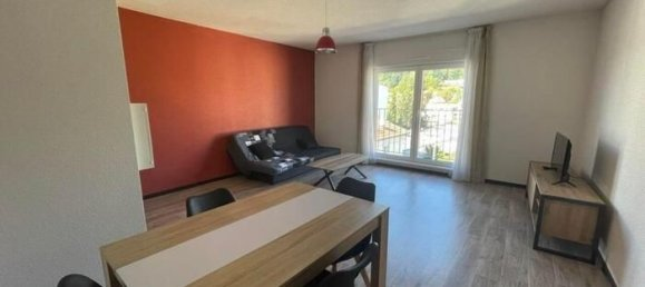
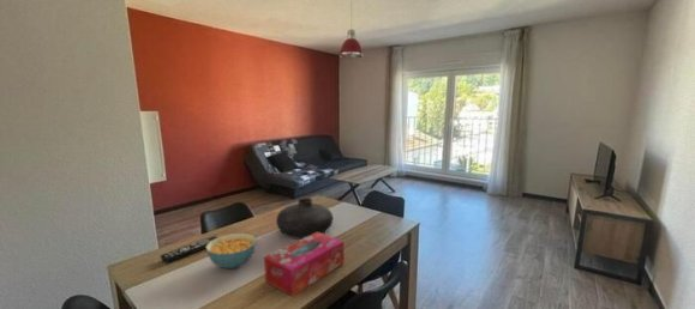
+ vase [275,196,334,240]
+ remote control [160,235,218,263]
+ tissue box [263,232,344,298]
+ cereal bowl [205,232,258,269]
